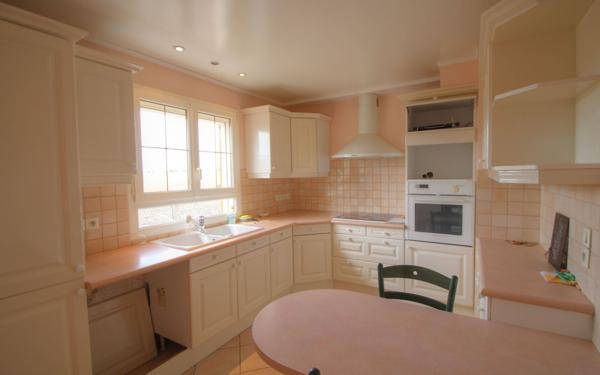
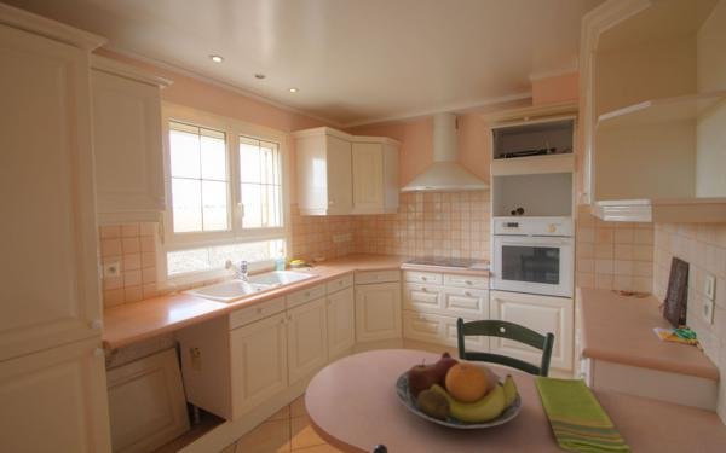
+ dish towel [534,376,633,453]
+ fruit bowl [393,350,523,430]
